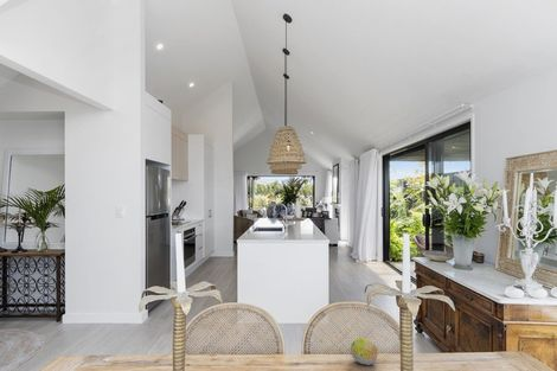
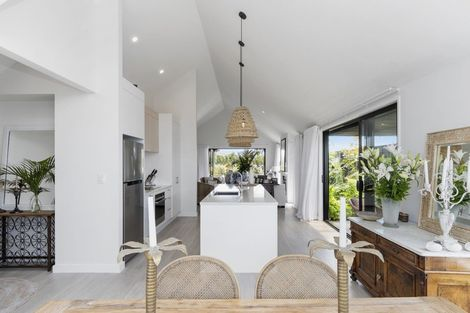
- fruit [350,337,378,366]
